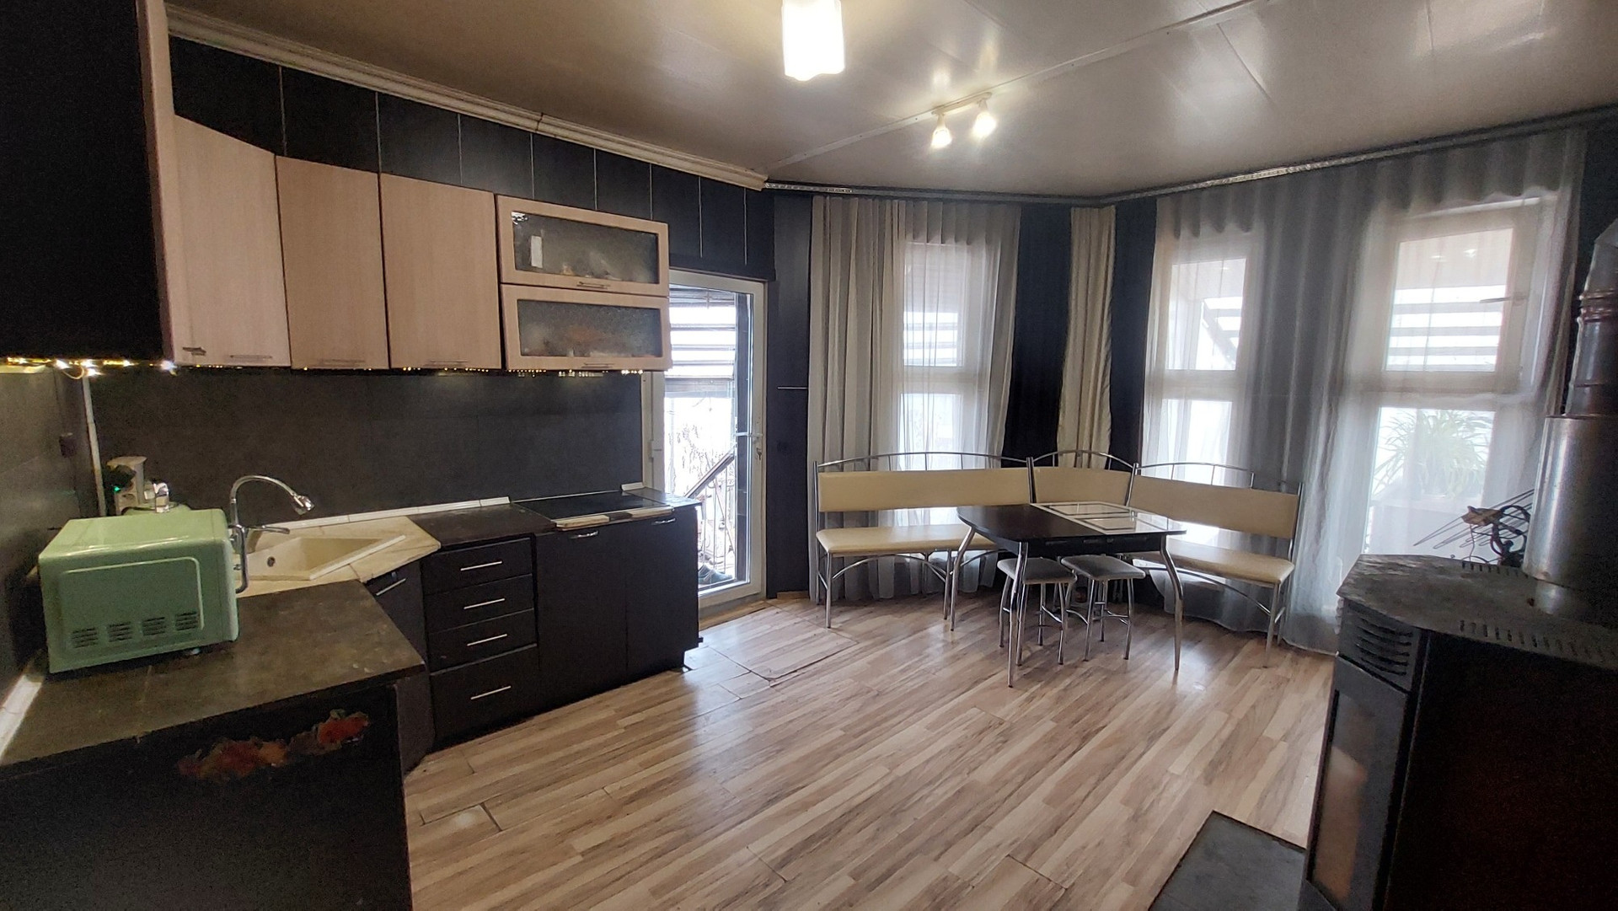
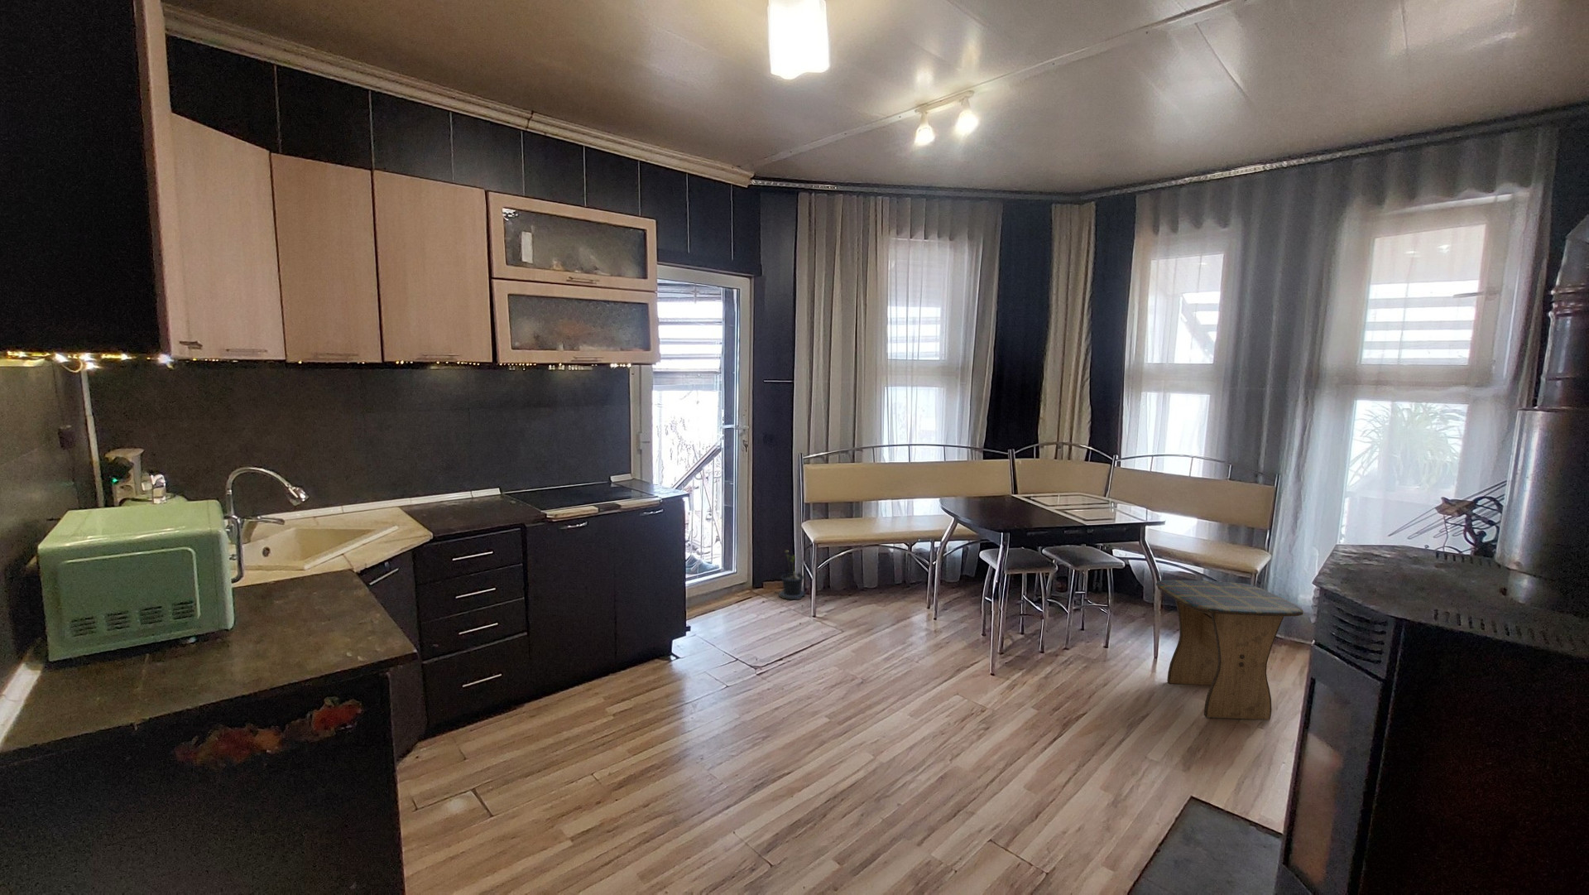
+ stool [1156,580,1304,721]
+ potted plant [774,549,807,600]
